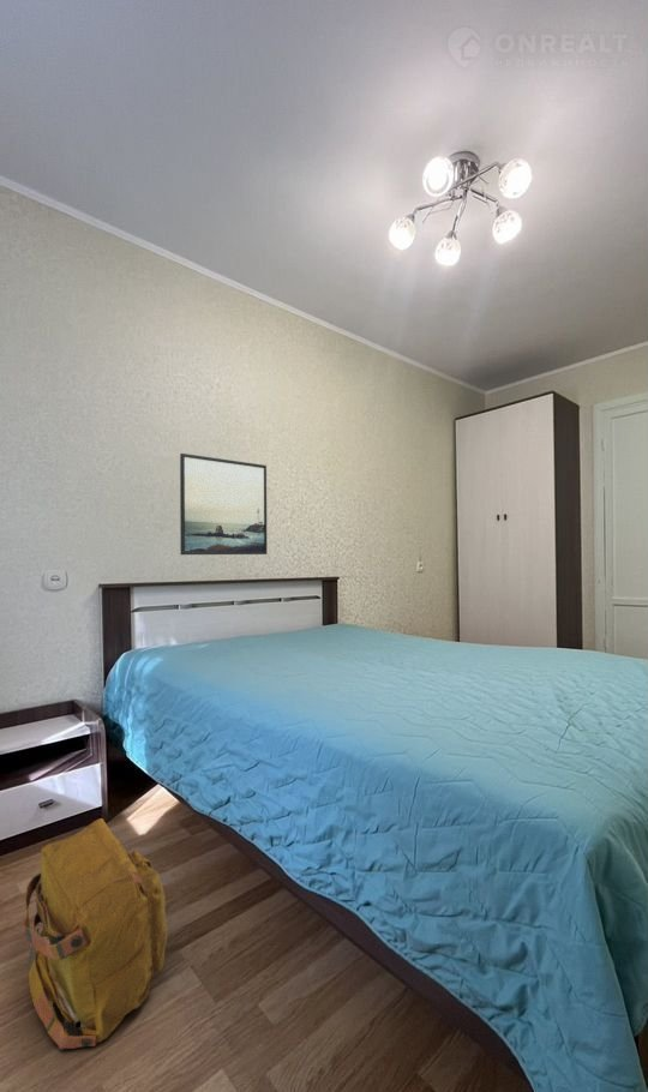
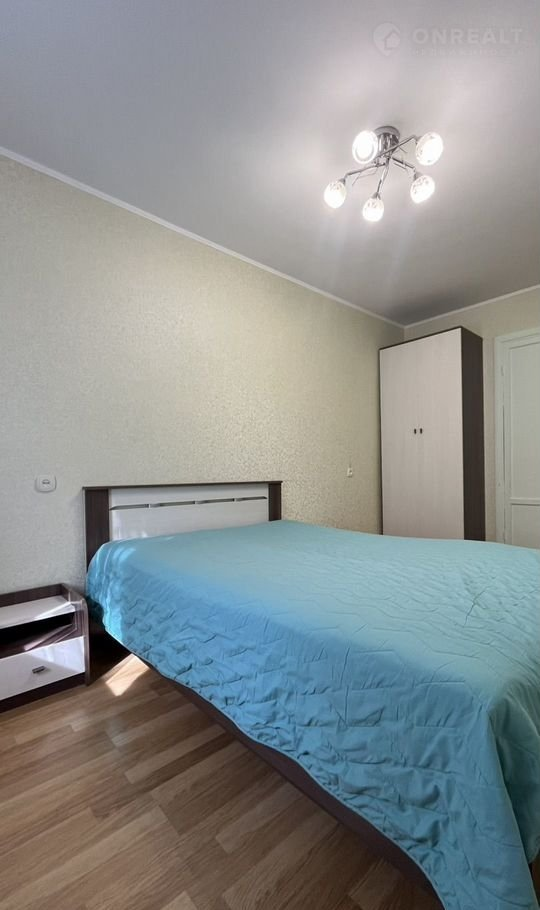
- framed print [179,452,268,556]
- backpack [22,817,169,1050]
